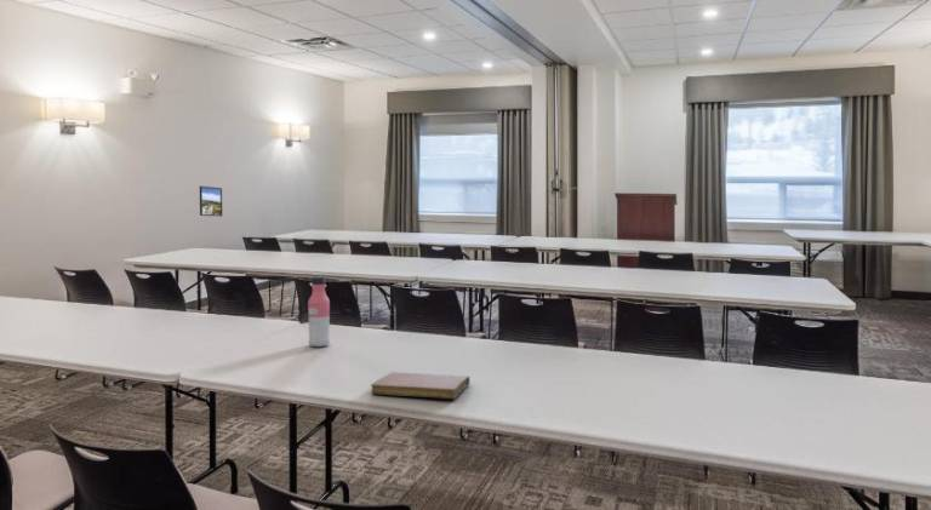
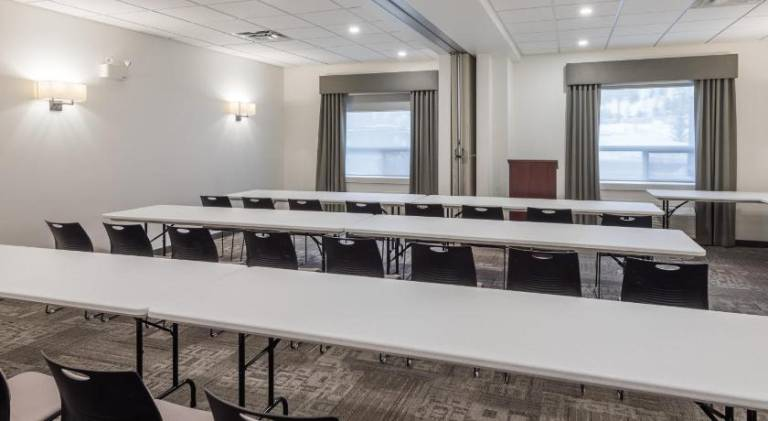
- water bottle [307,276,331,348]
- notebook [370,372,470,400]
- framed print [199,185,223,218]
